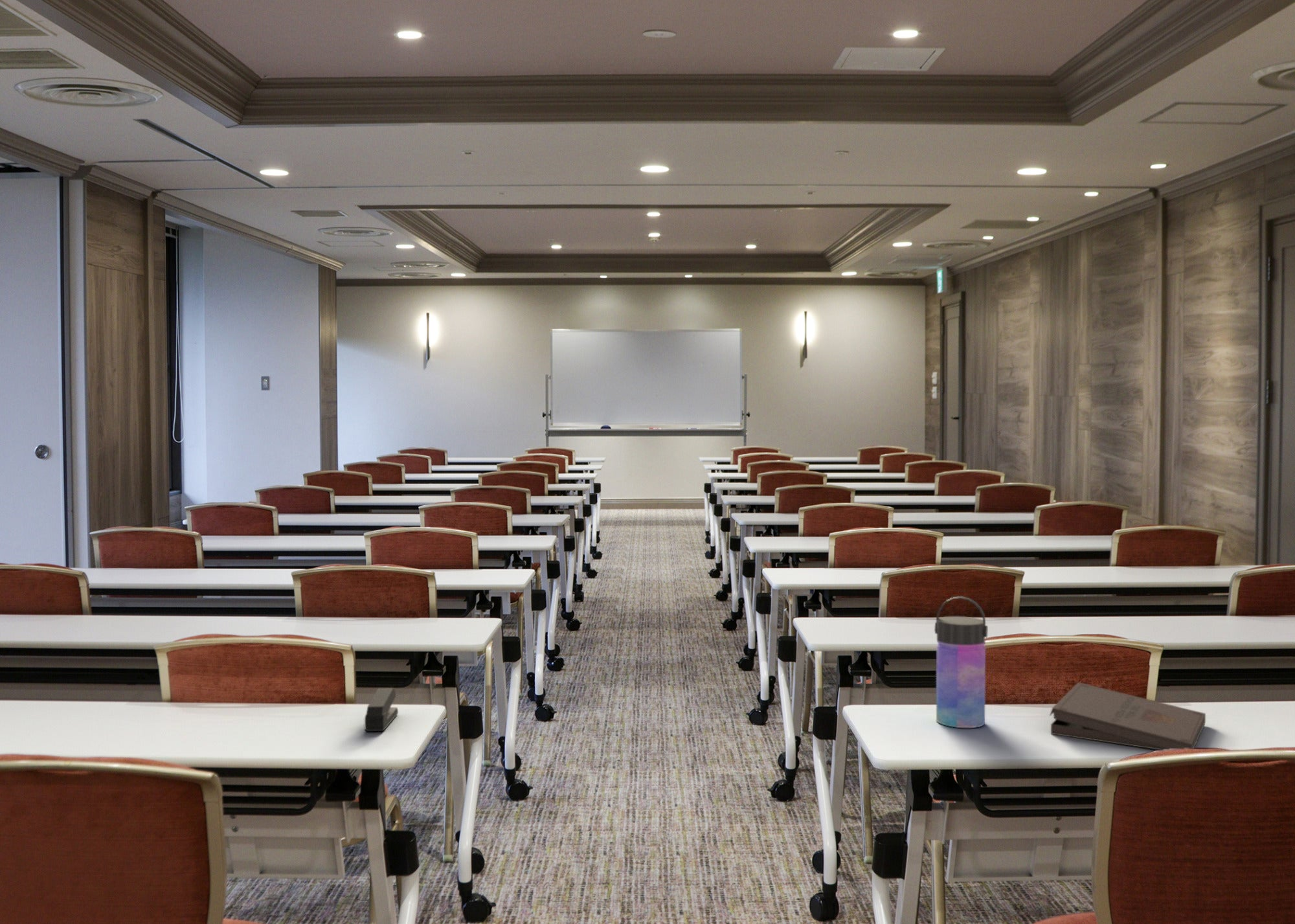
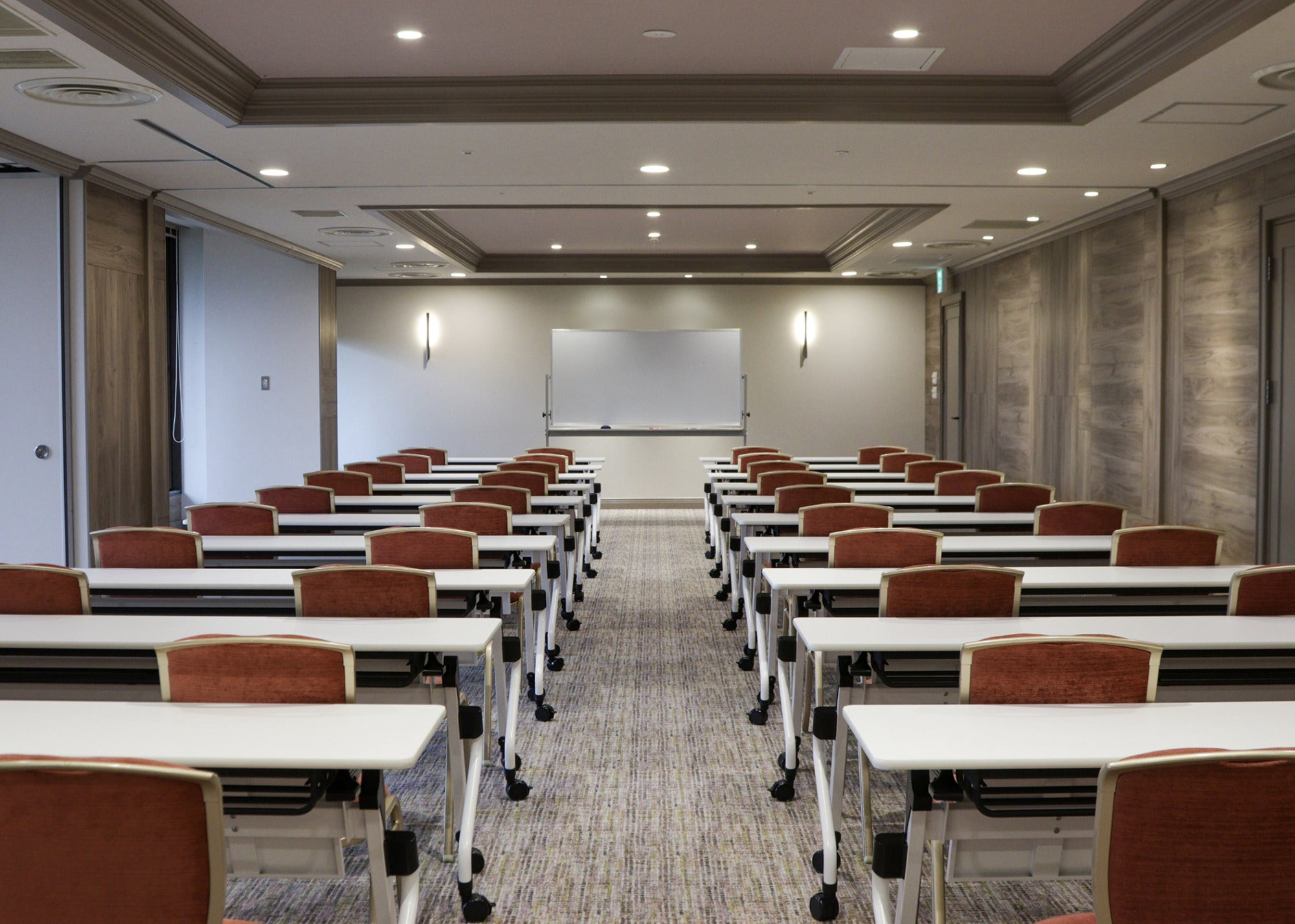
- water bottle [934,596,989,728]
- pizza box [1049,682,1206,751]
- stapler [364,687,399,732]
